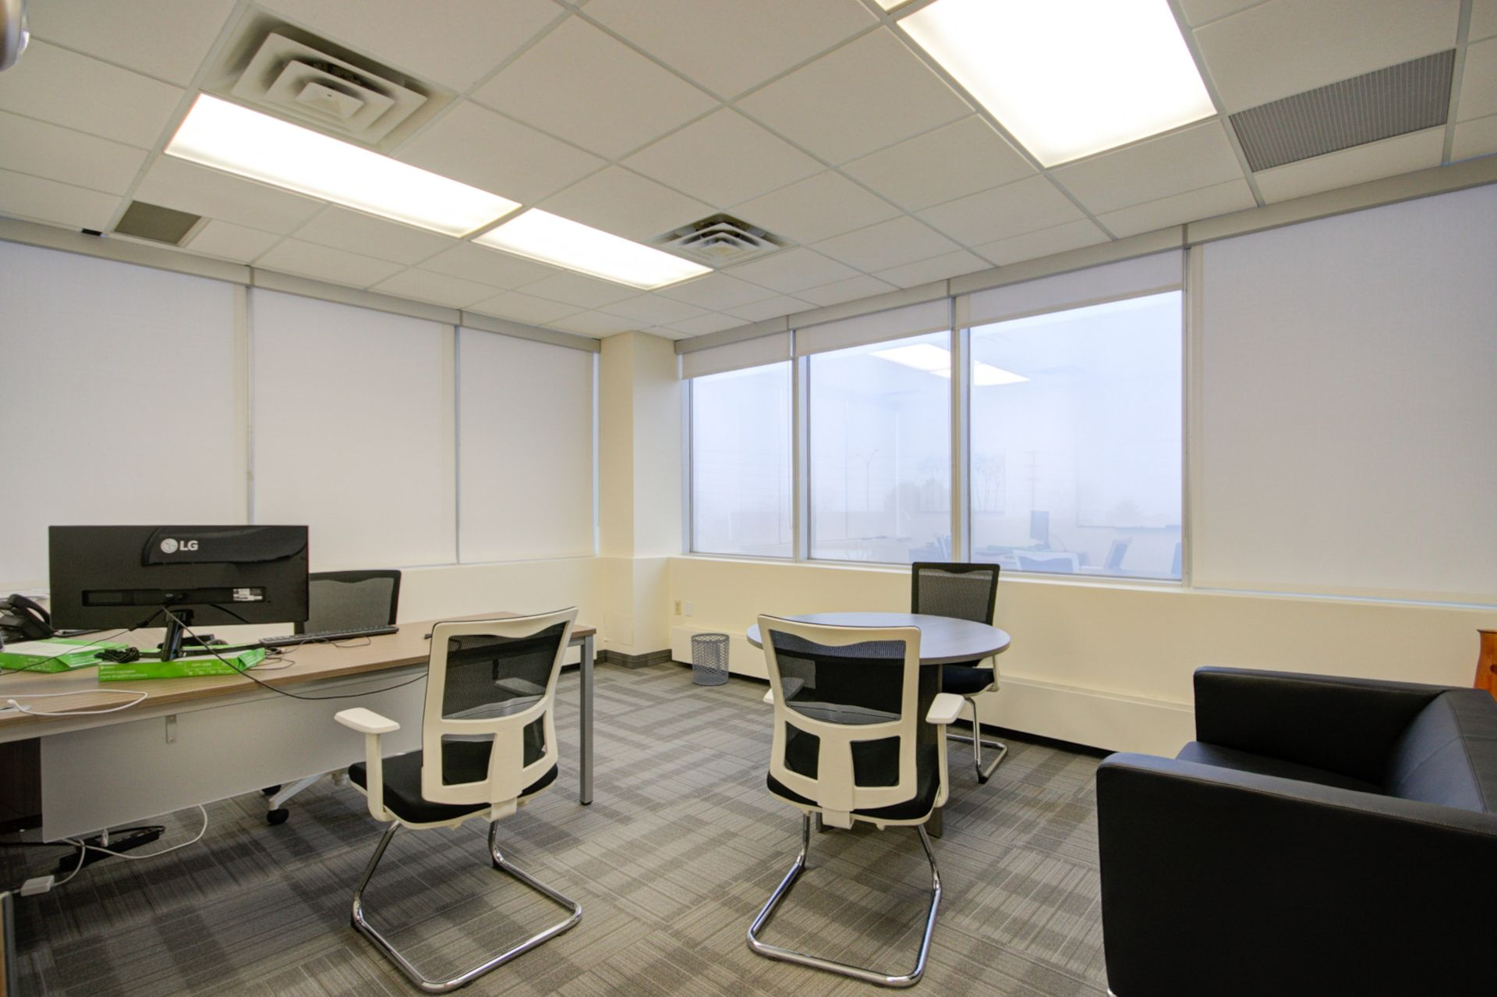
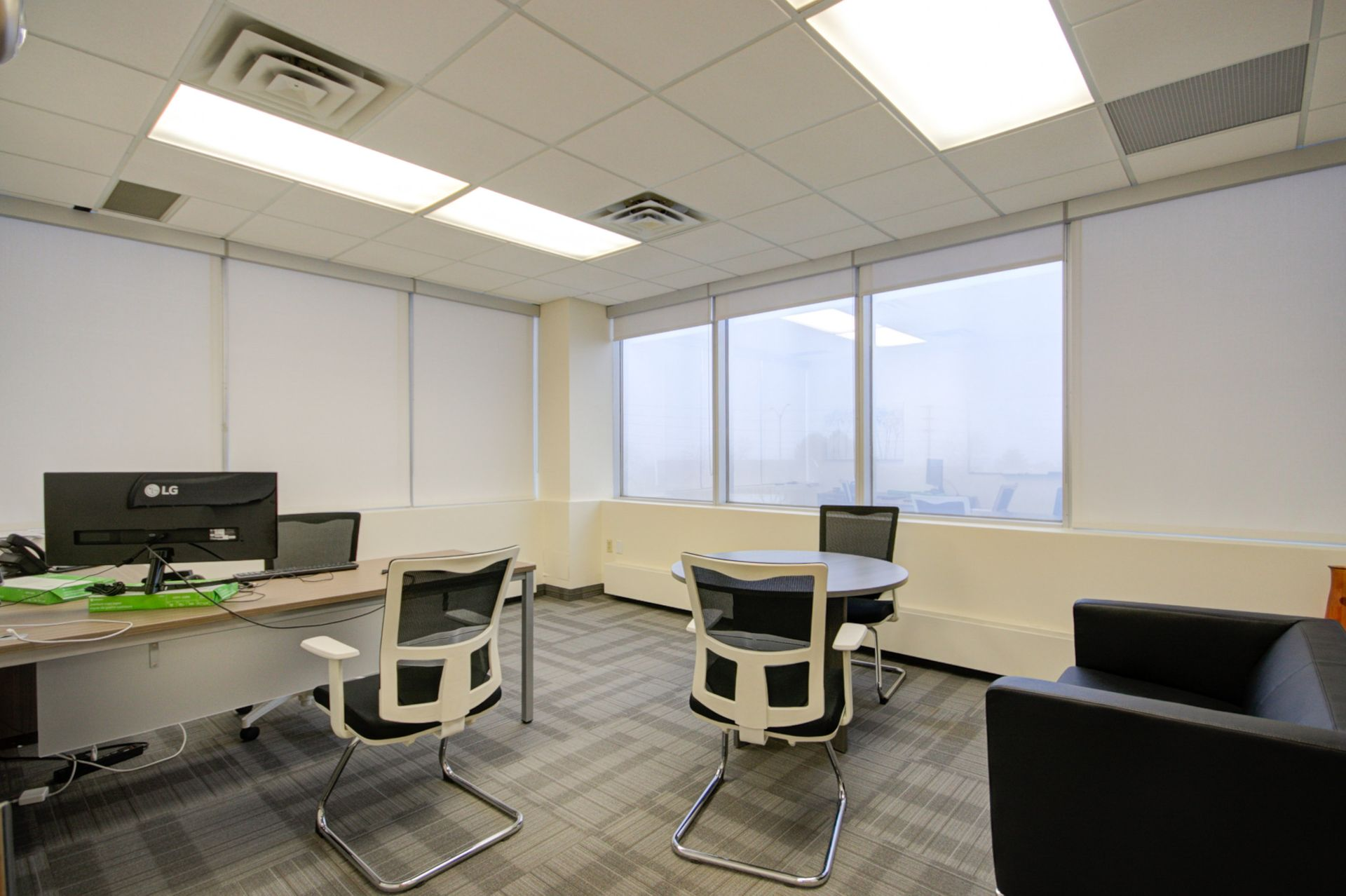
- waste bin [690,632,731,687]
